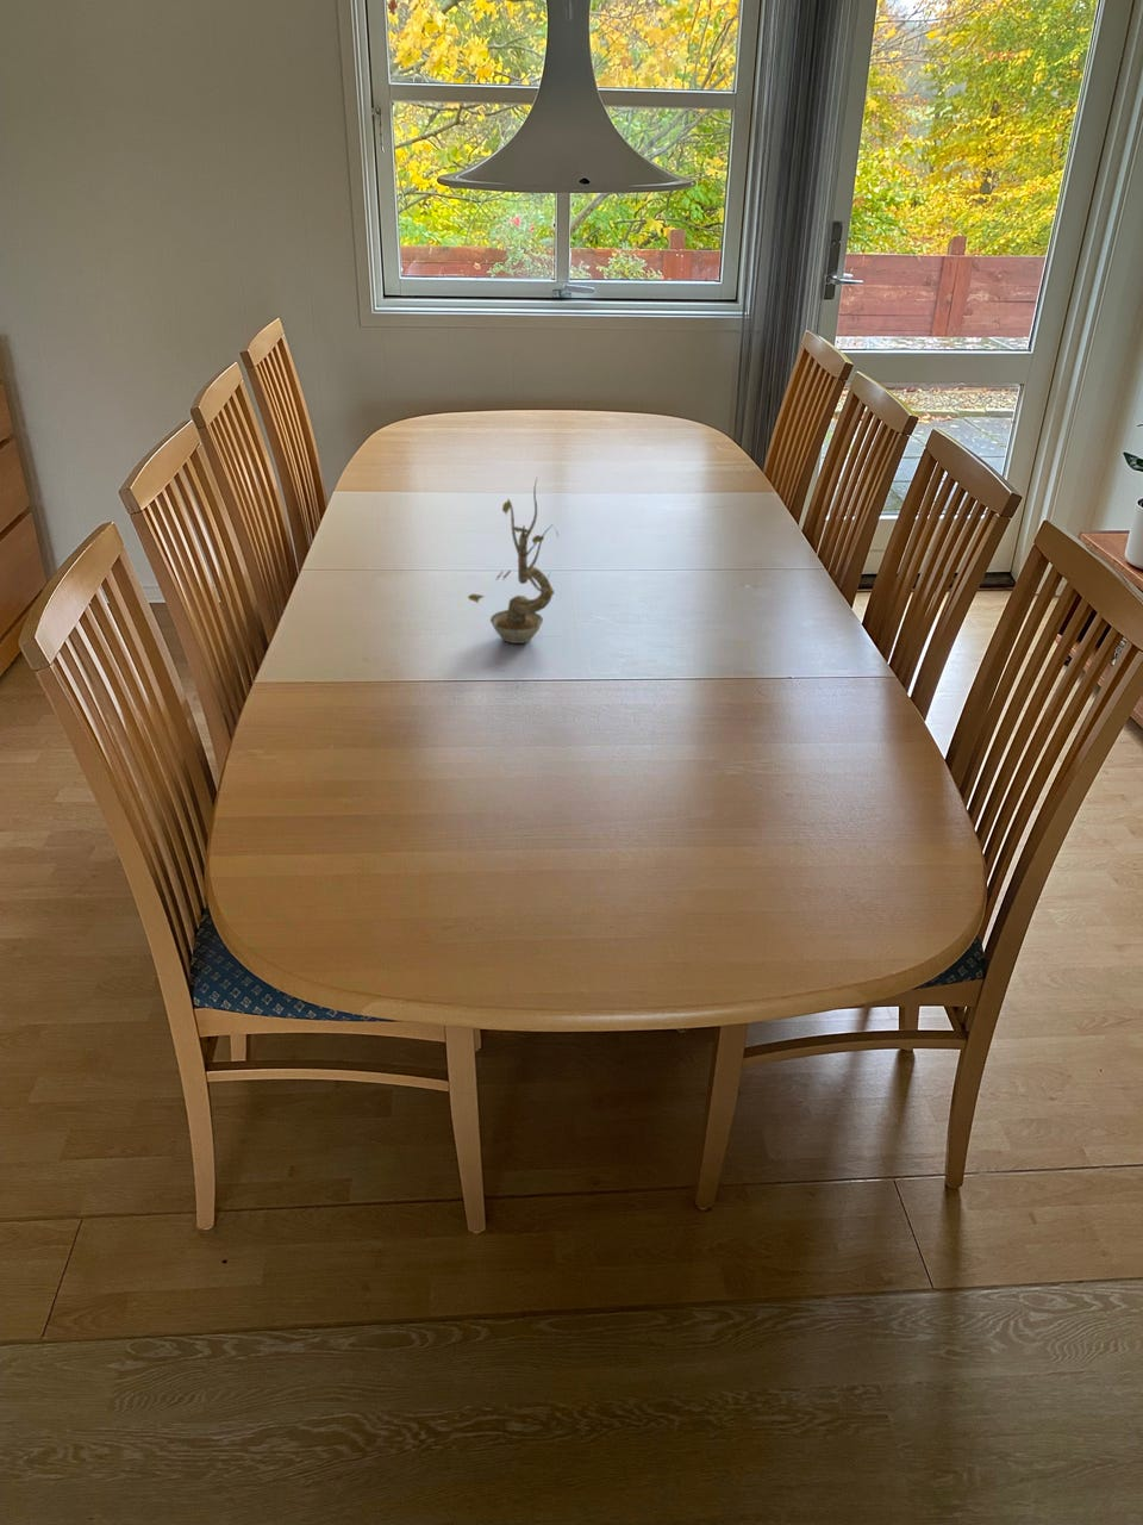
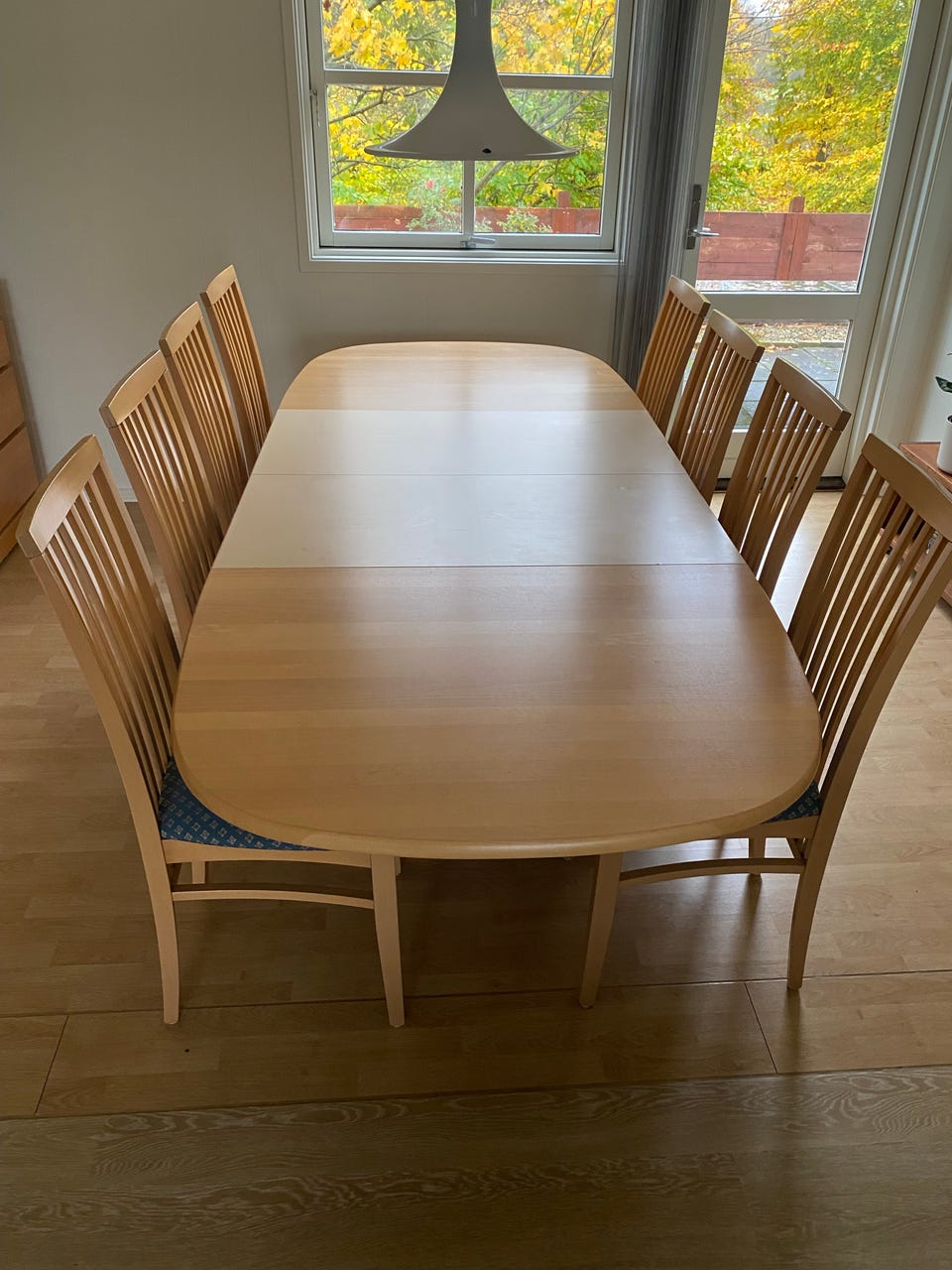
- plant [467,478,559,645]
